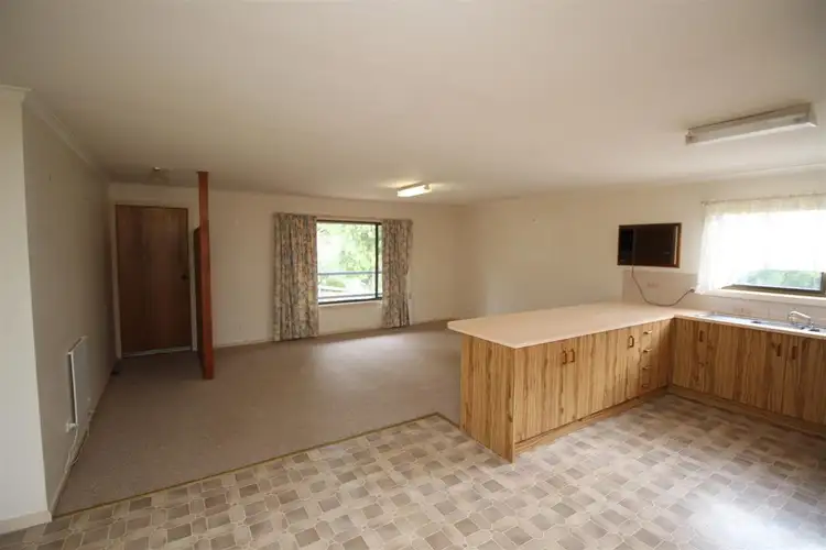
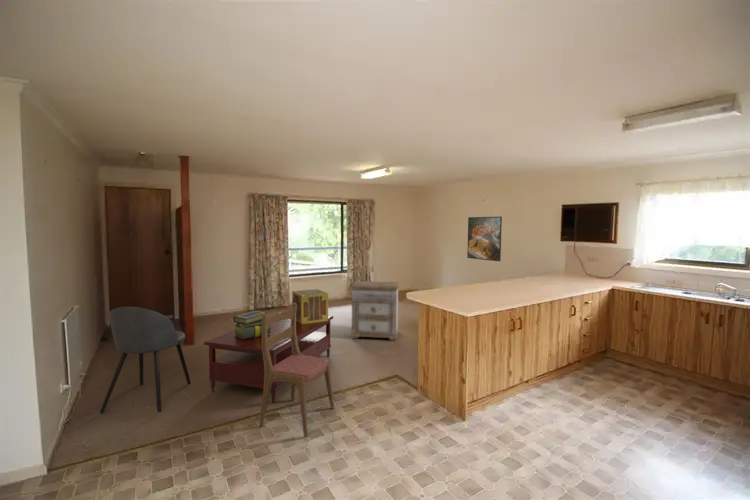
+ dining chair [258,303,335,438]
+ decorative box [291,288,329,324]
+ stack of books [232,310,270,339]
+ nightstand [349,280,401,341]
+ coffee table [203,310,334,403]
+ dining chair [99,306,192,414]
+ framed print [466,216,503,262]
